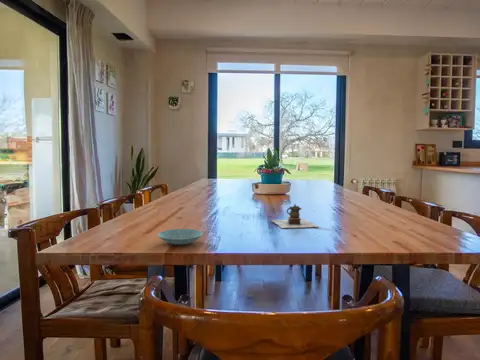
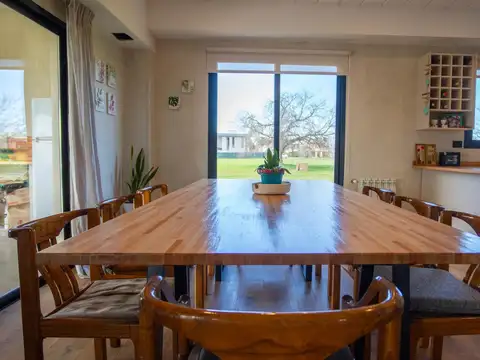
- teapot [270,203,319,229]
- saucer [157,228,204,246]
